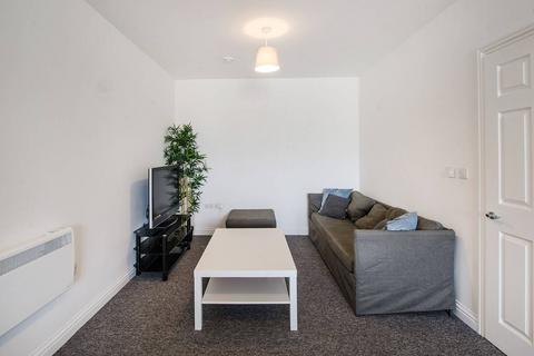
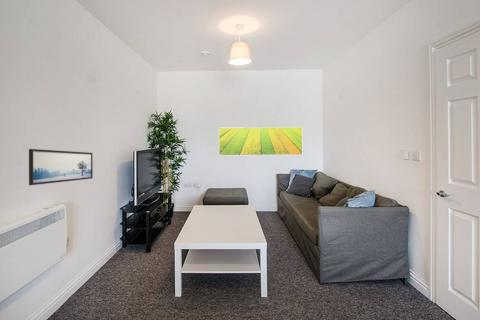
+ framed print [218,126,303,157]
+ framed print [28,148,94,186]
